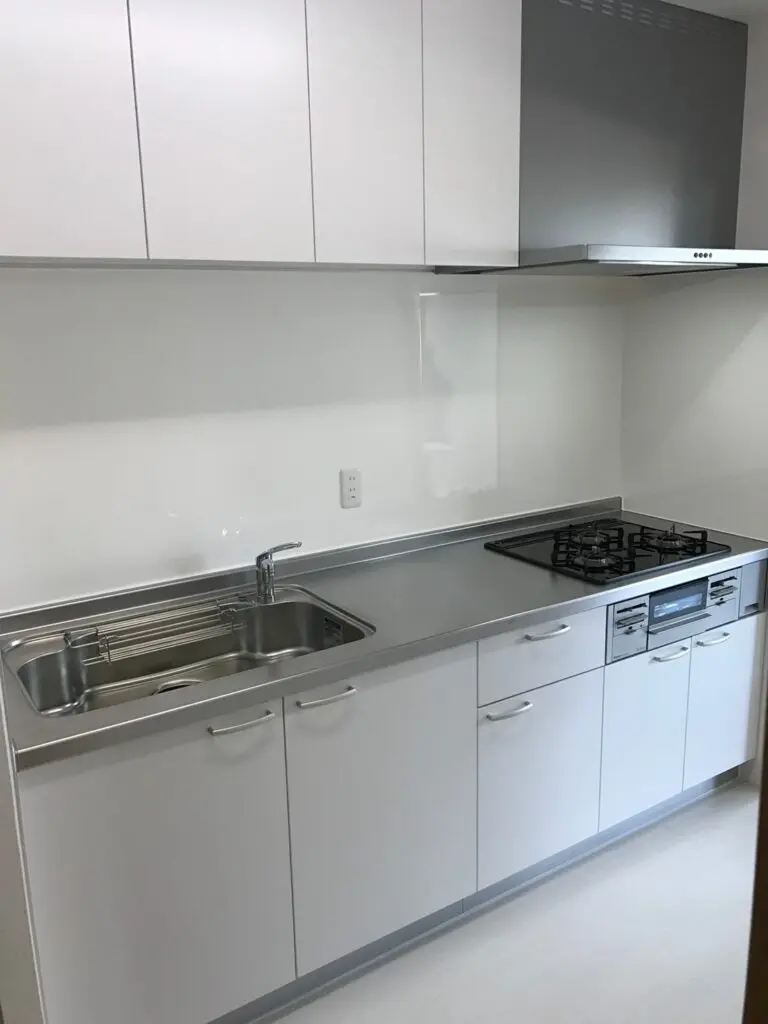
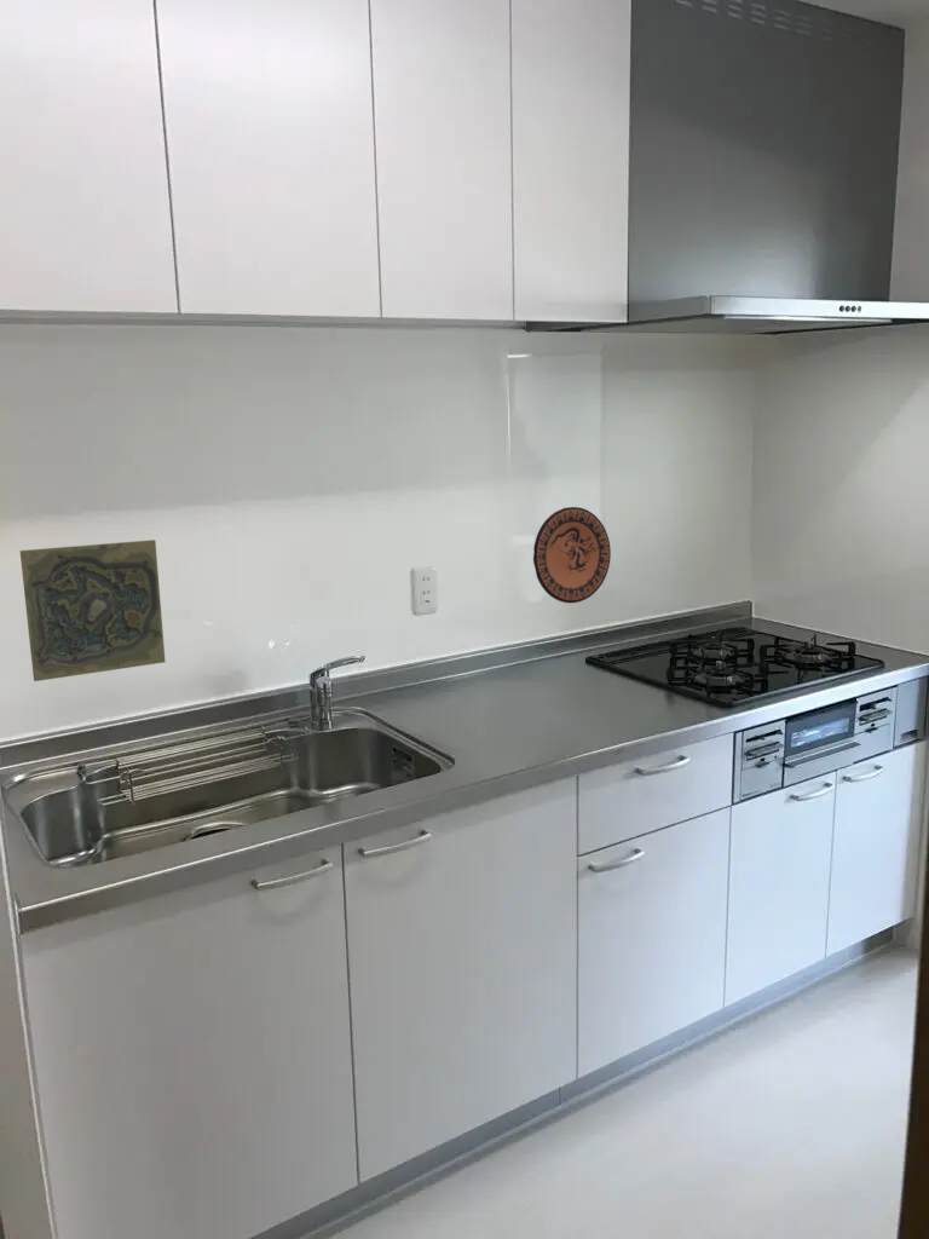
+ decorative plate [532,506,612,604]
+ decorative tile [19,538,167,682]
